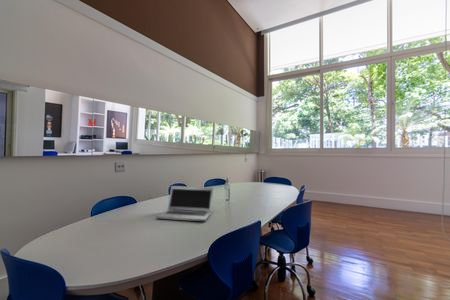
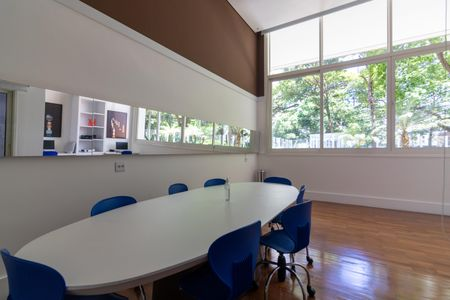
- laptop [156,185,214,222]
